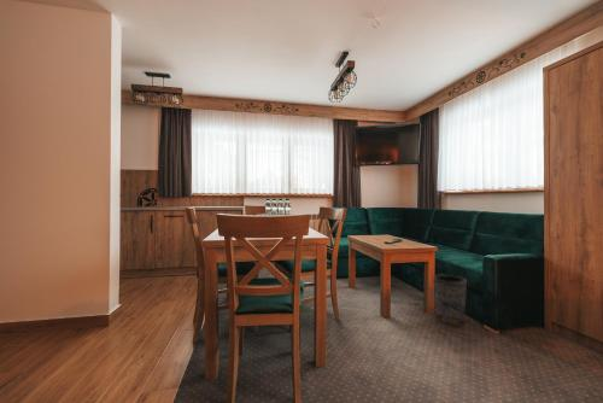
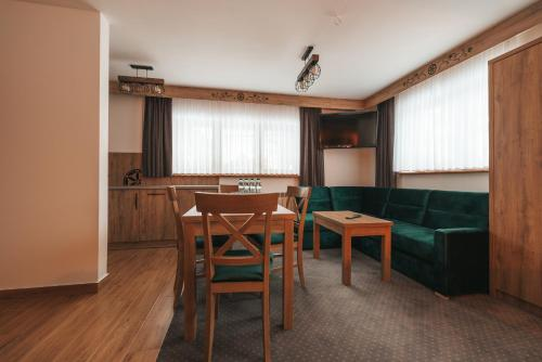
- planter [432,274,468,325]
